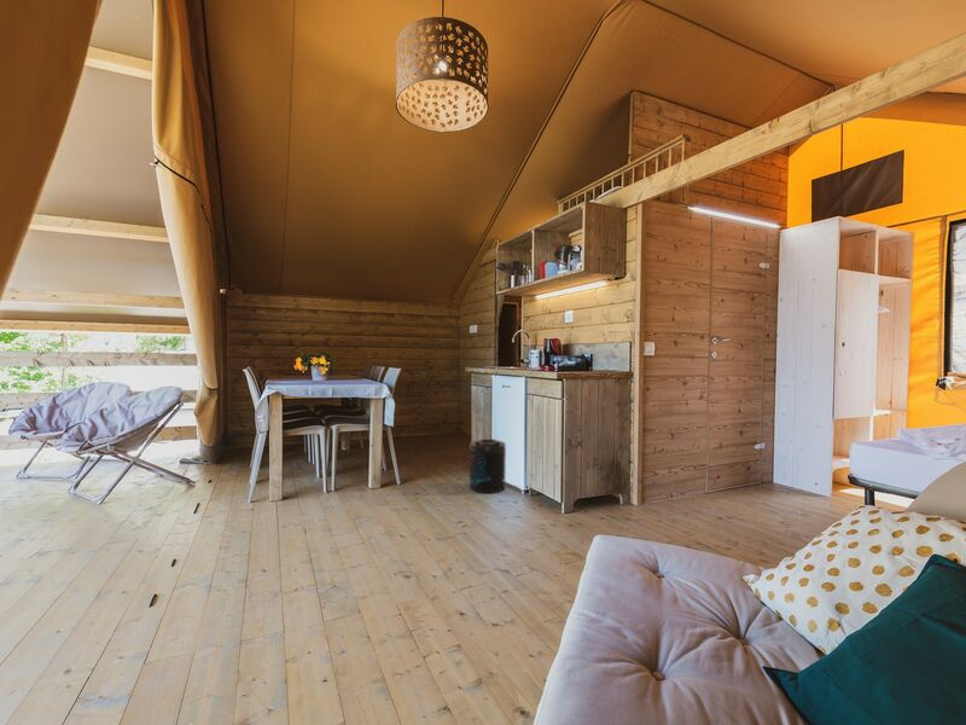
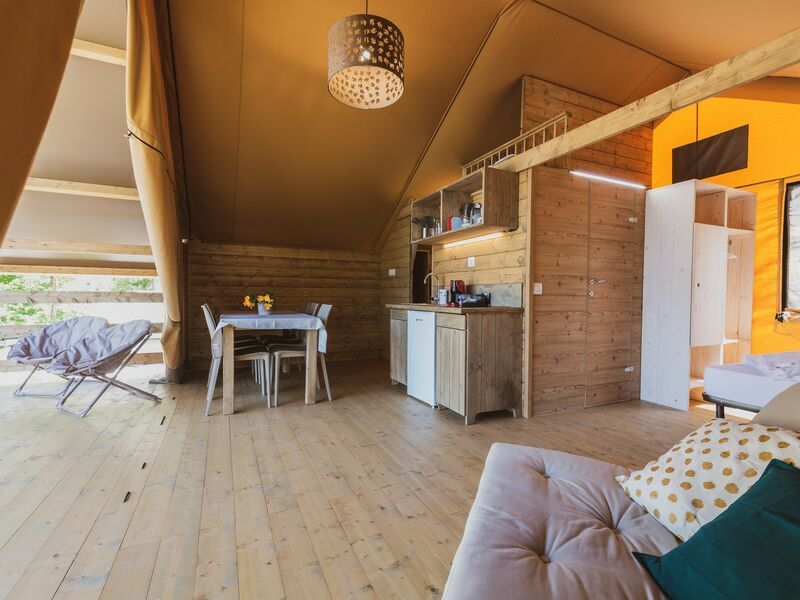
- supplement container [469,437,507,494]
